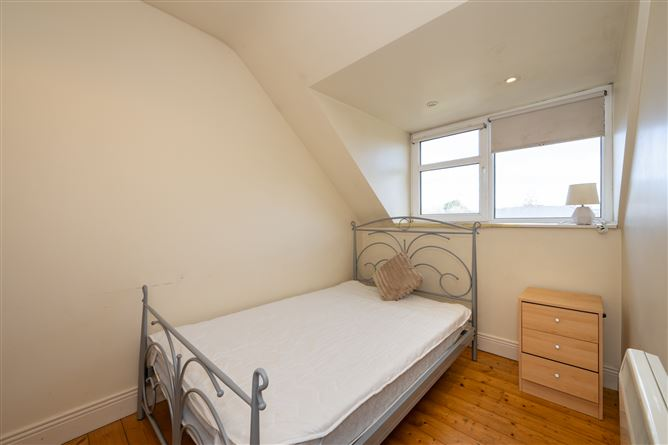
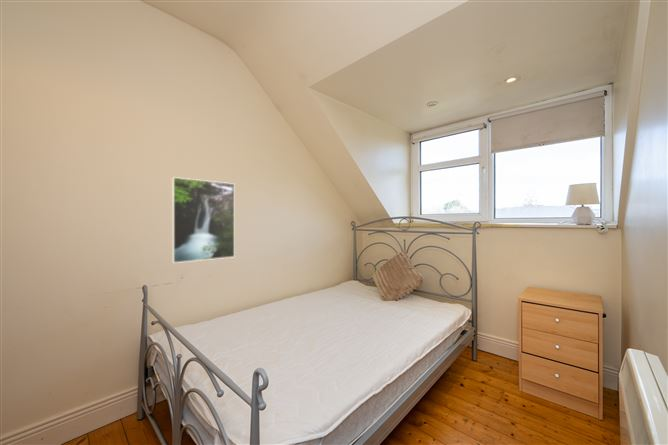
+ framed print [171,176,236,264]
